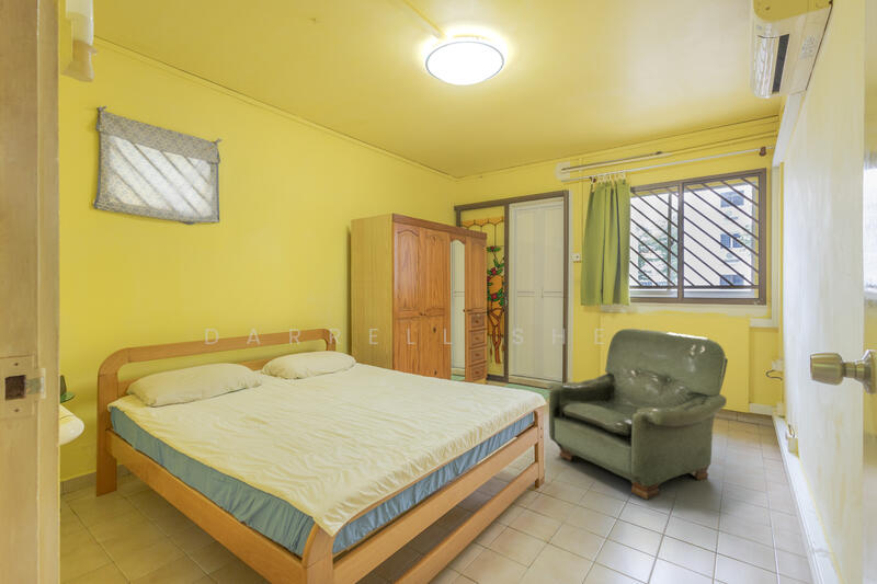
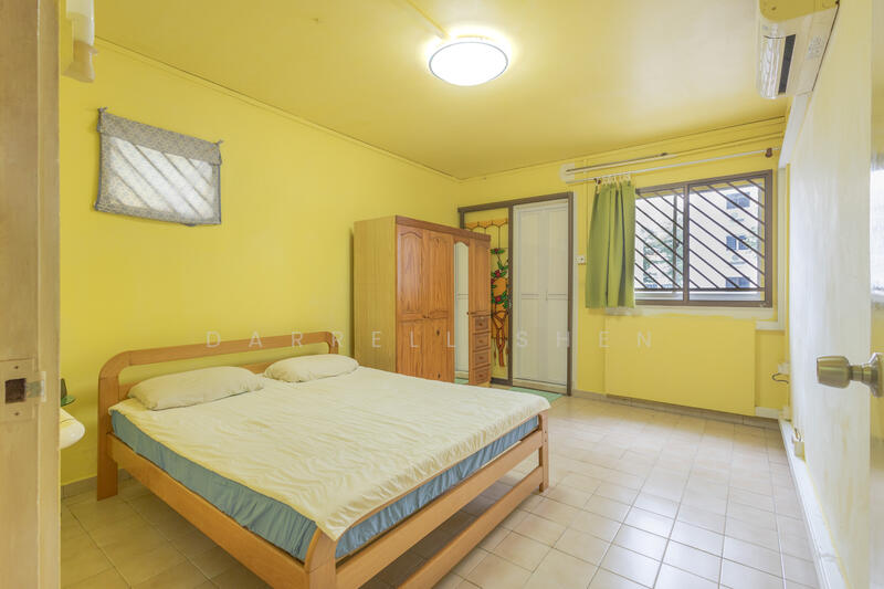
- armchair [546,328,729,500]
